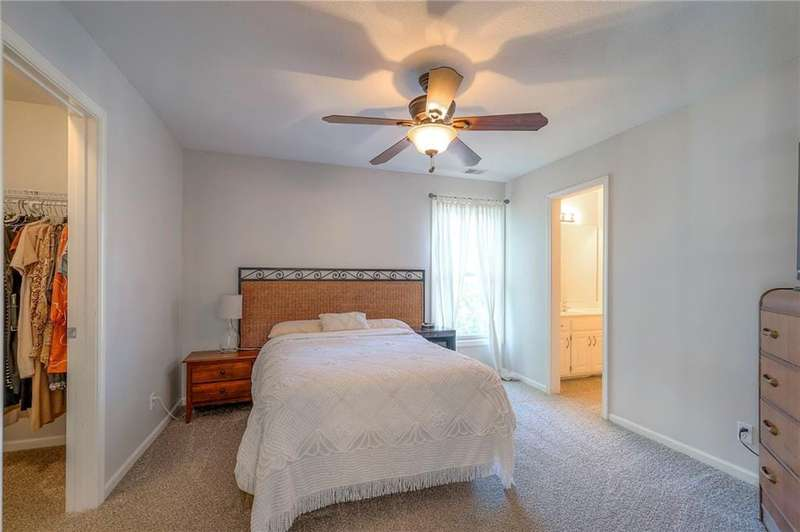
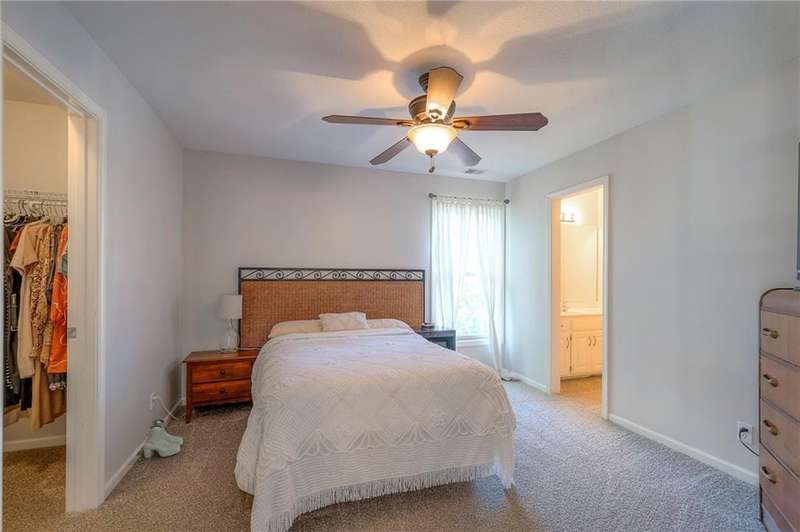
+ boots [143,419,184,460]
